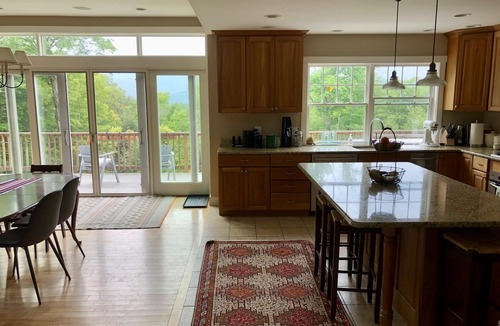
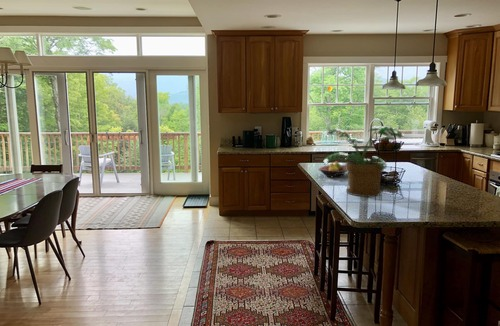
+ potted plant [322,125,405,198]
+ fruit bowl [318,160,348,178]
